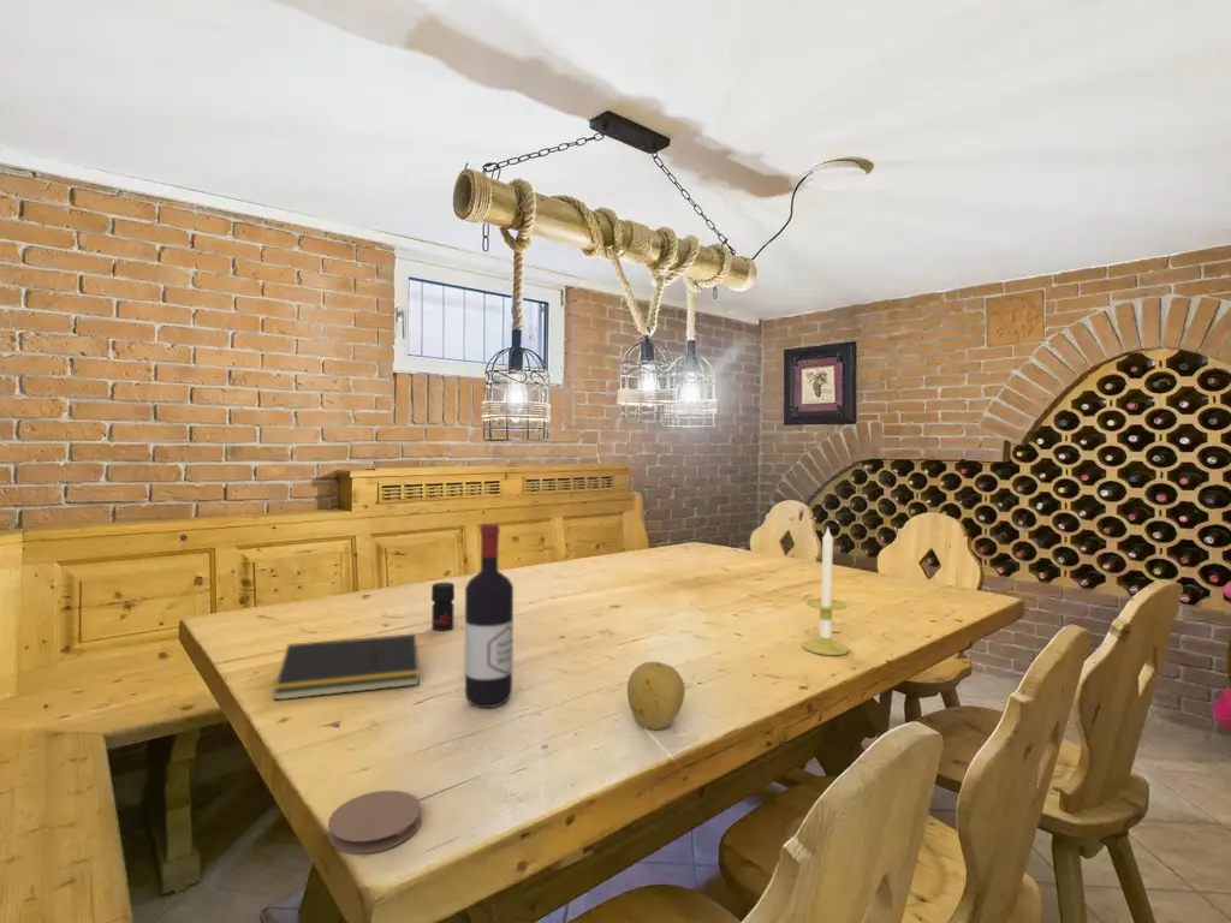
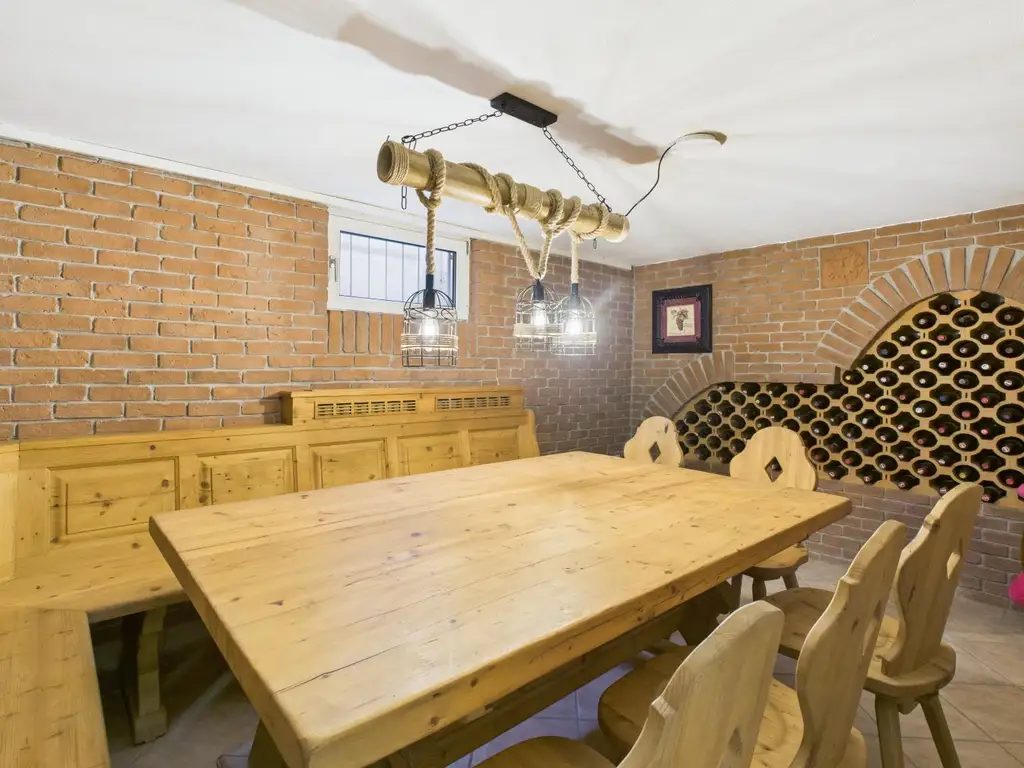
- jar [430,582,456,631]
- coaster [327,790,422,854]
- wine bottle [464,523,515,709]
- candle [801,528,851,656]
- notepad [273,632,421,702]
- fruit [626,661,686,731]
